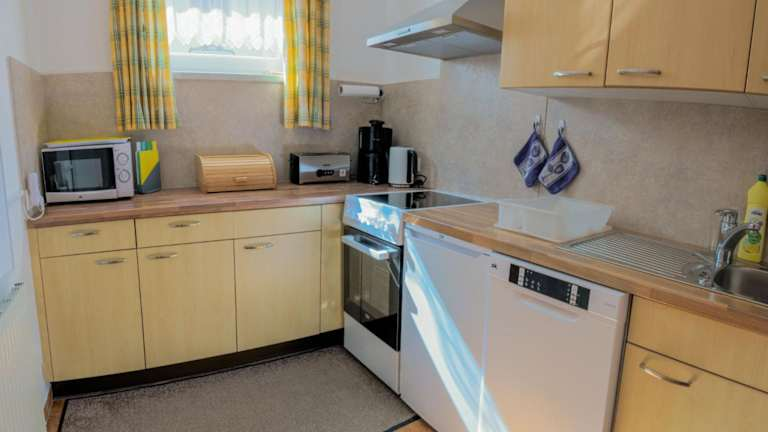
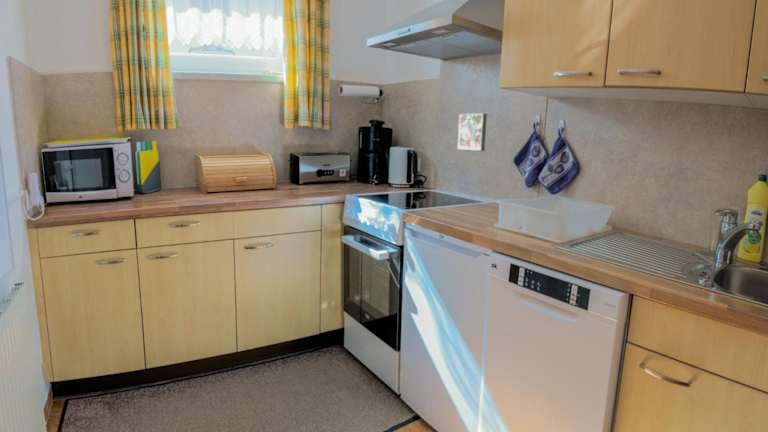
+ decorative tile [456,112,488,152]
